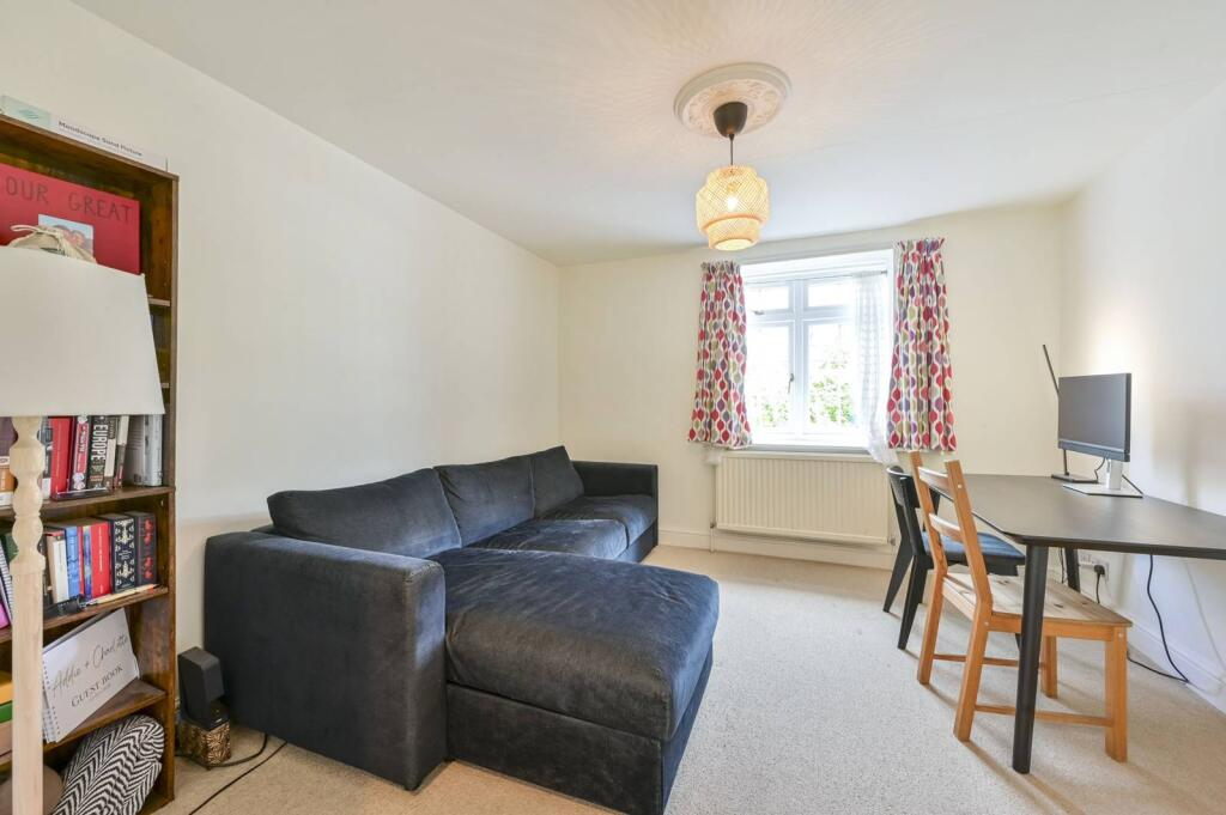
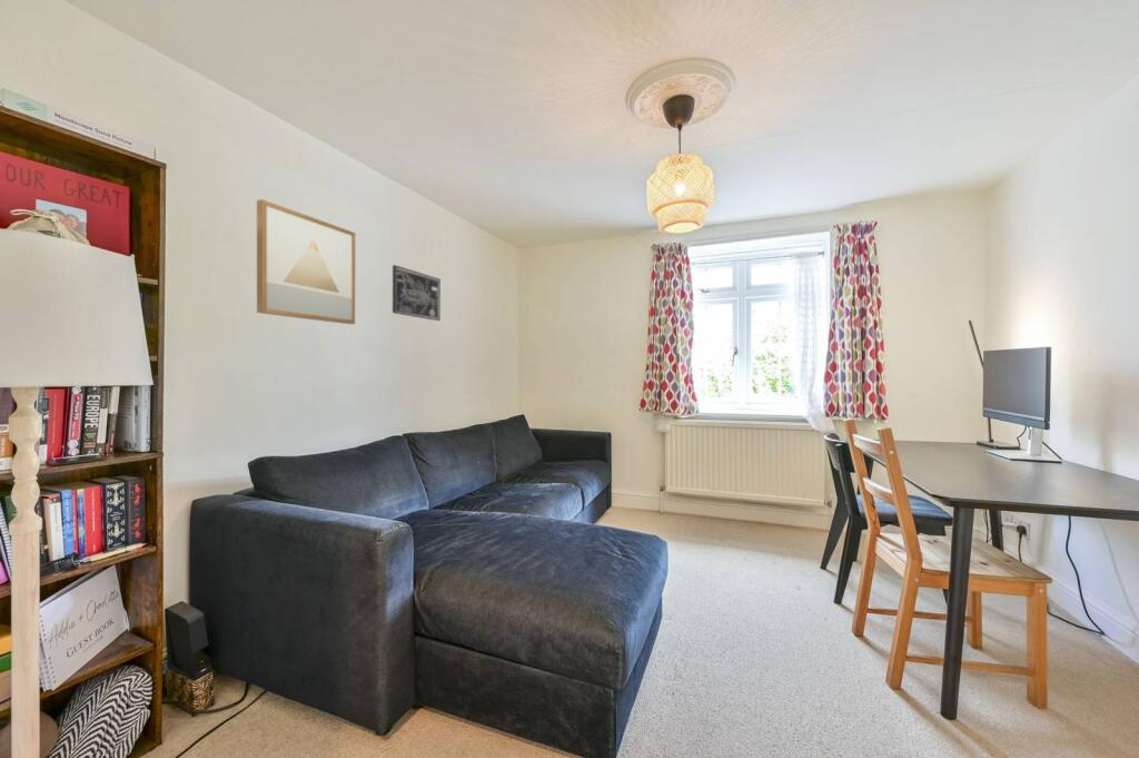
+ wall art [256,198,356,325]
+ wall art [392,264,442,322]
